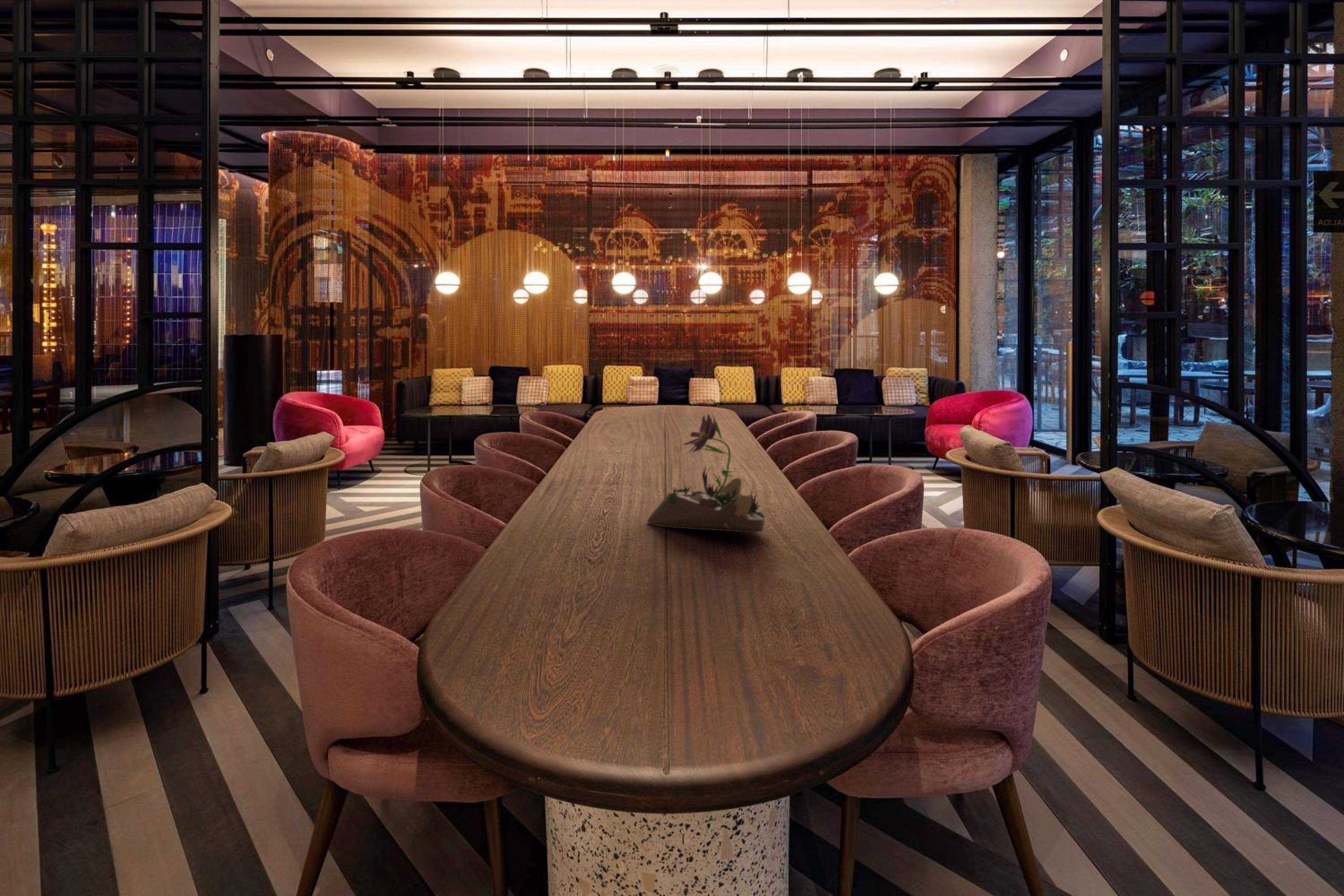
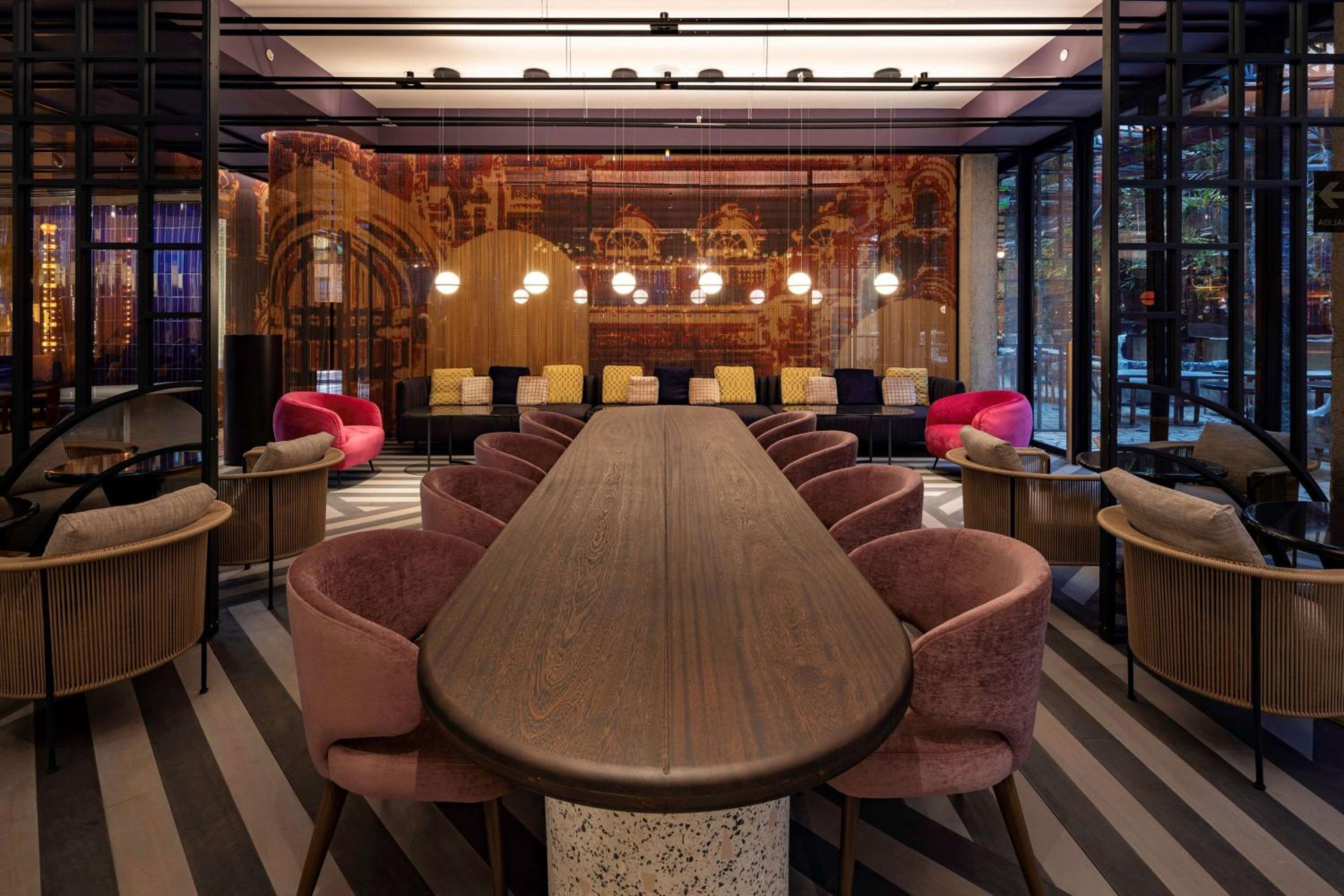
- flower arrangement [647,412,765,533]
